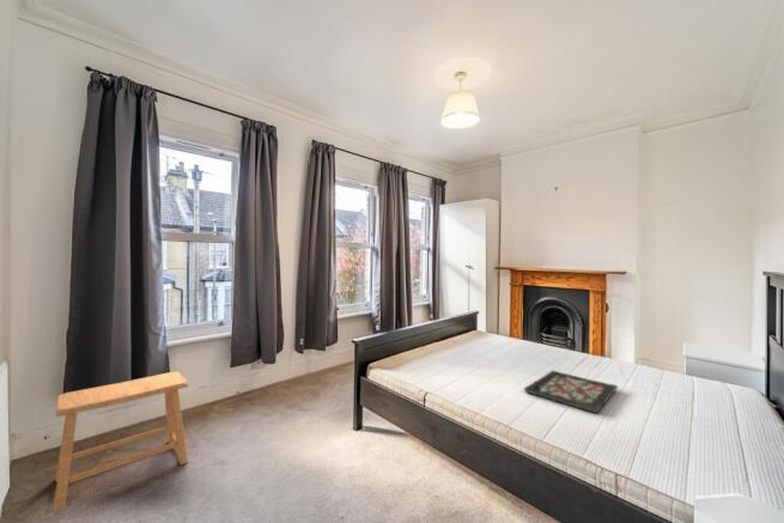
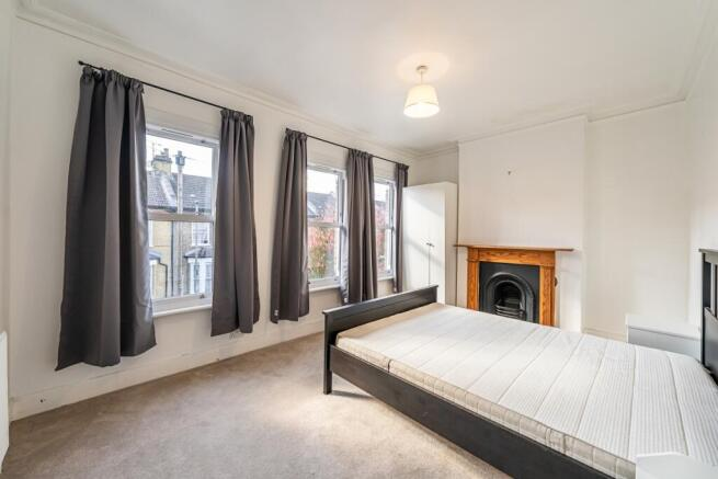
- decorative tray [523,370,619,414]
- stool [53,371,189,515]
